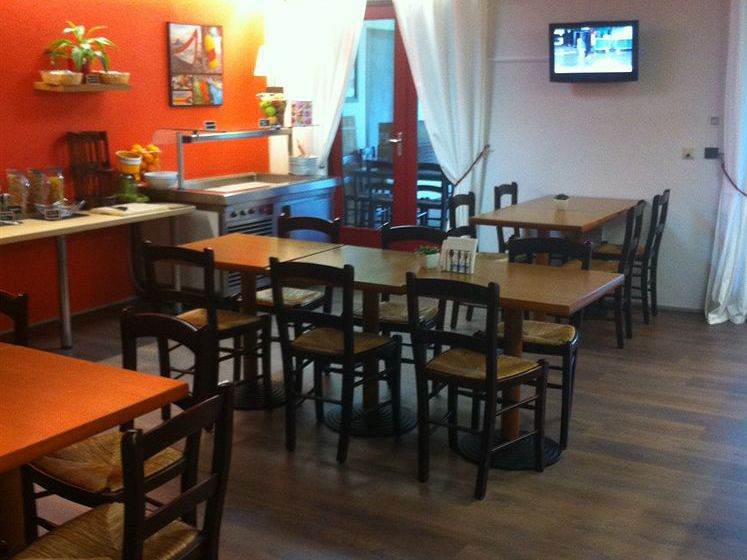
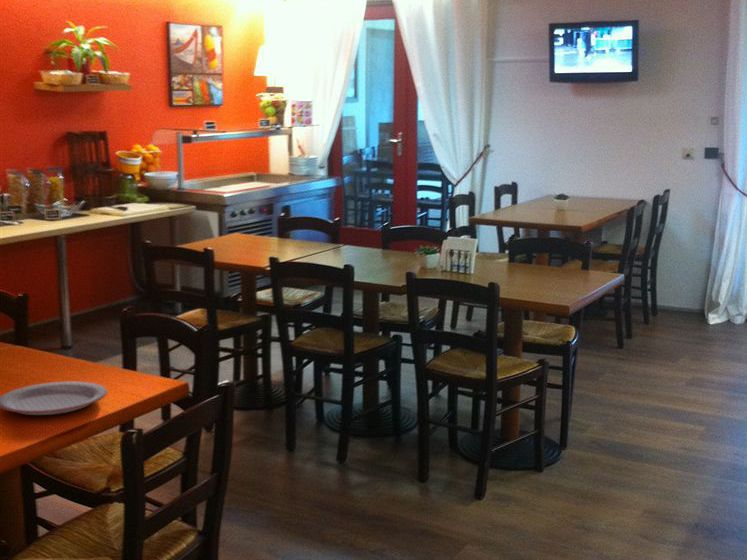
+ plate [0,380,109,416]
